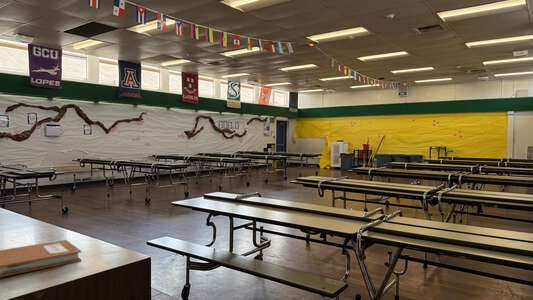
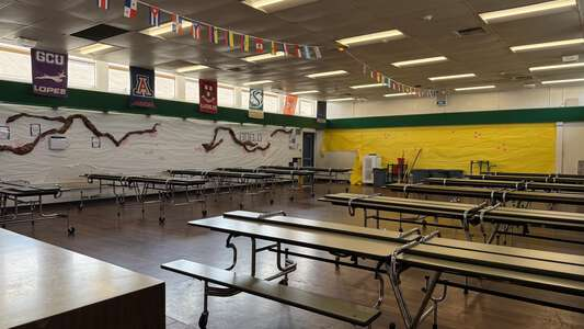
- notebook [0,239,82,278]
